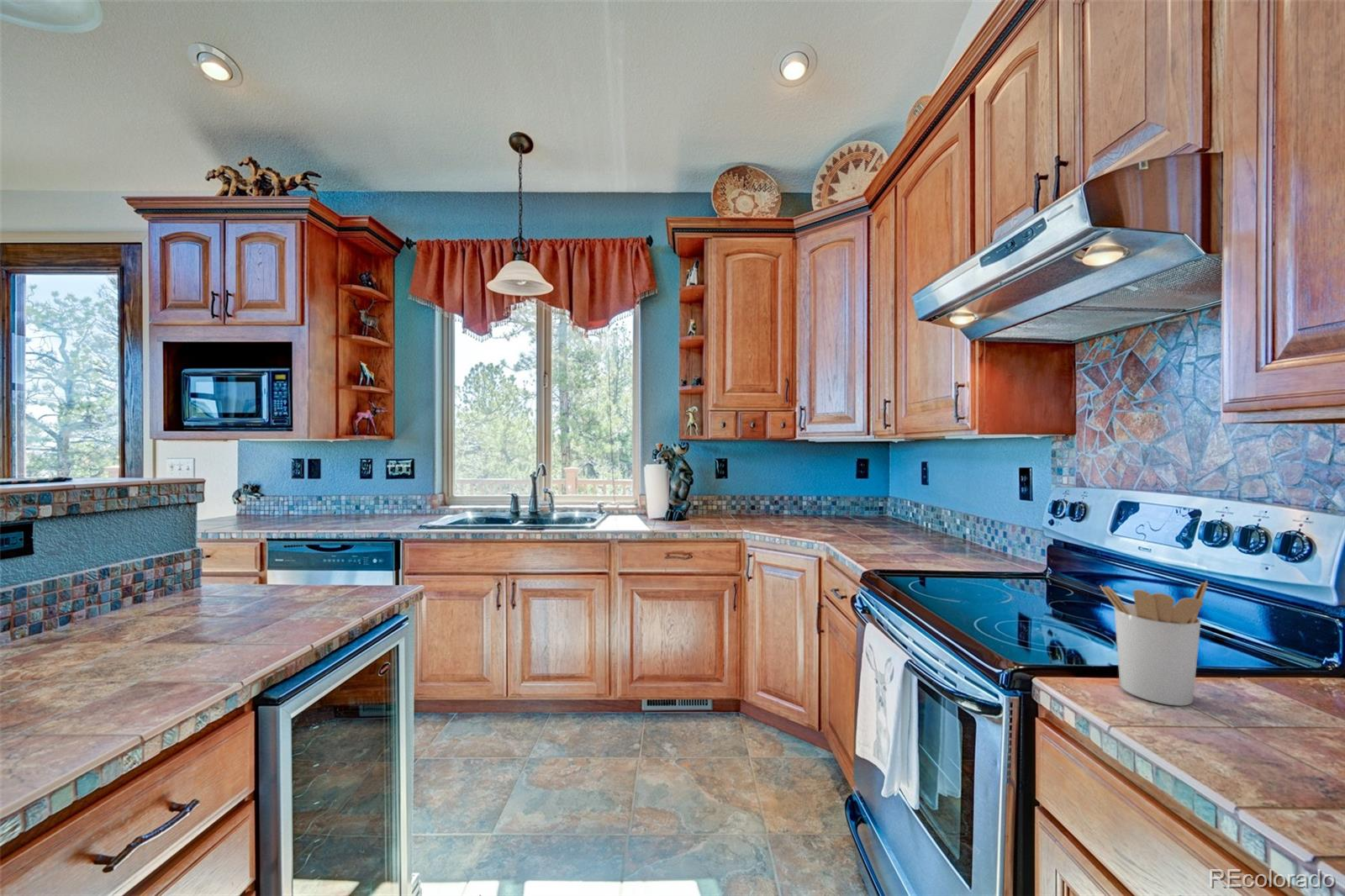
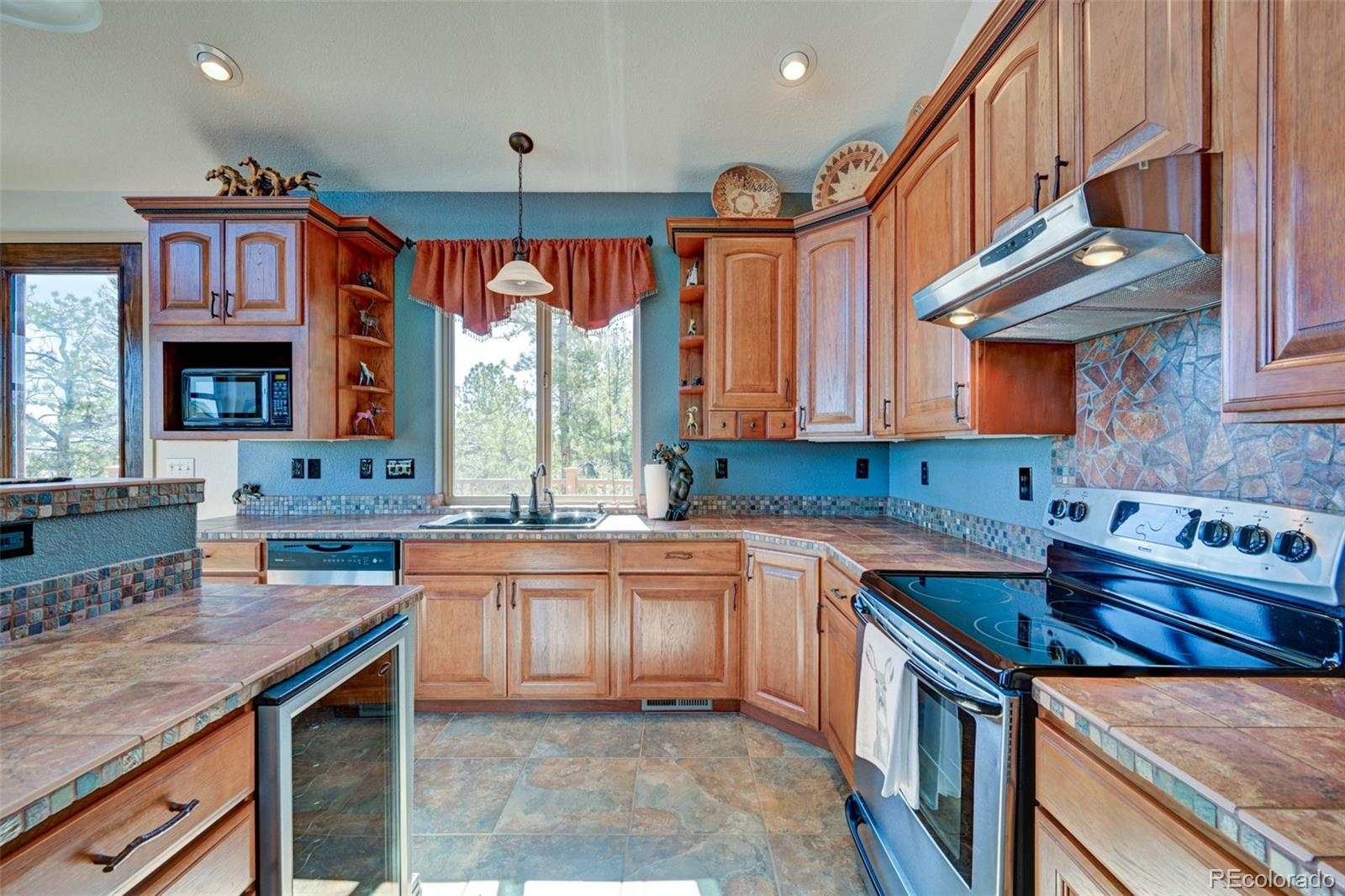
- utensil holder [1099,580,1209,707]
